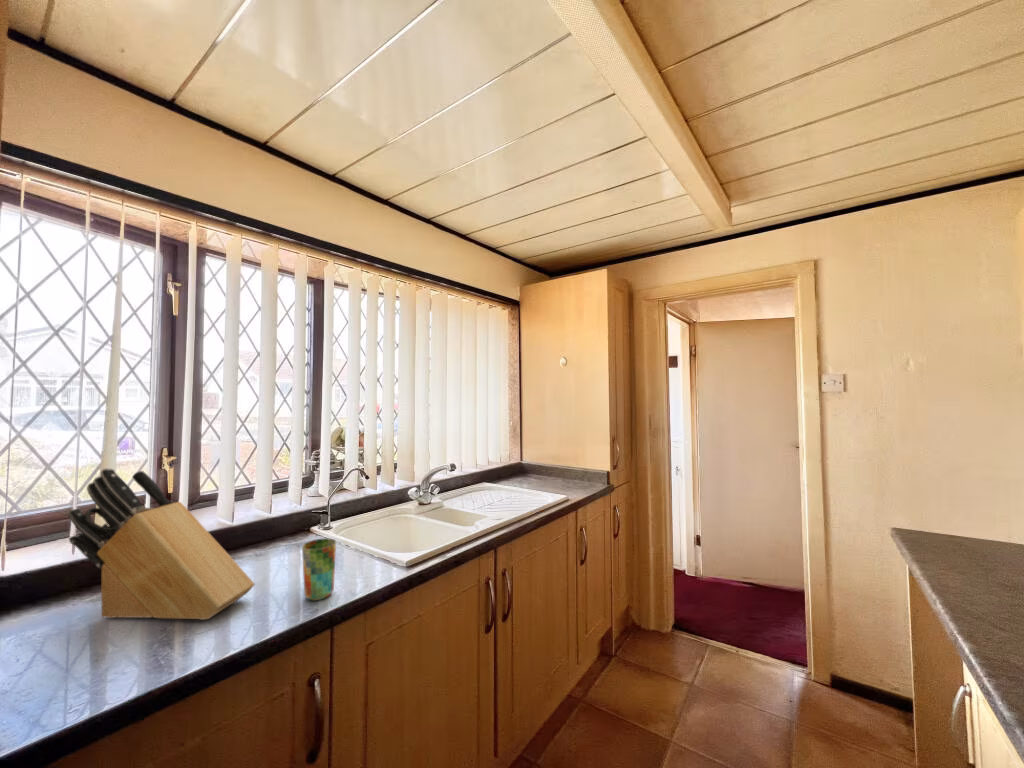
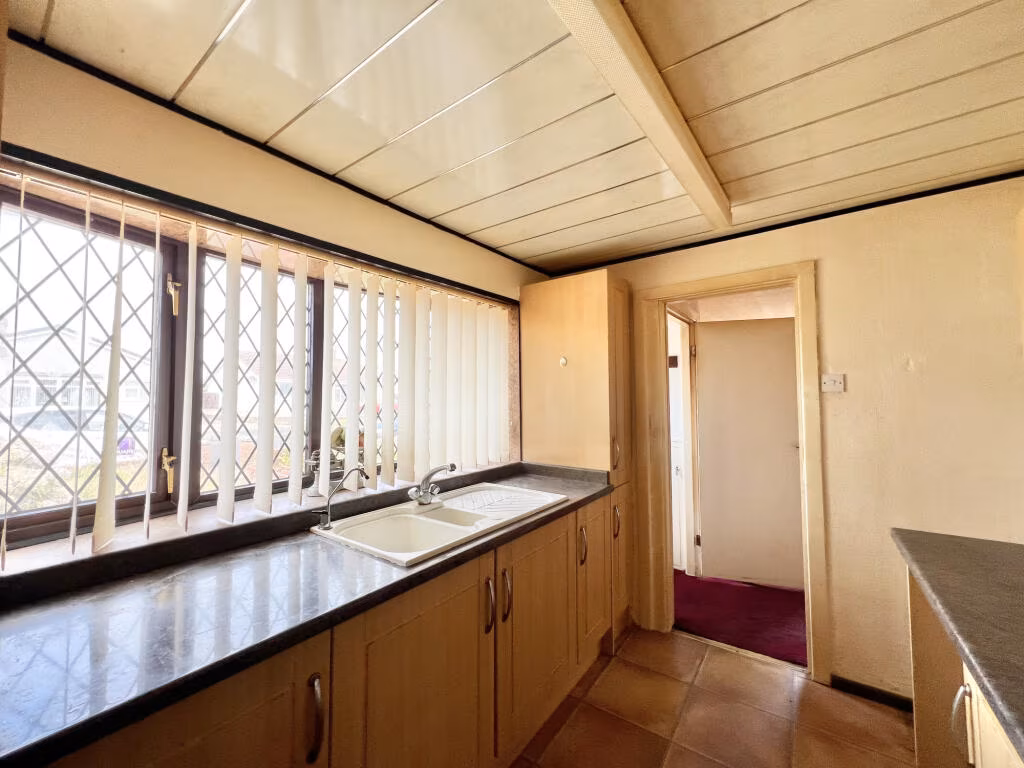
- knife block [67,467,256,621]
- cup [301,537,337,602]
